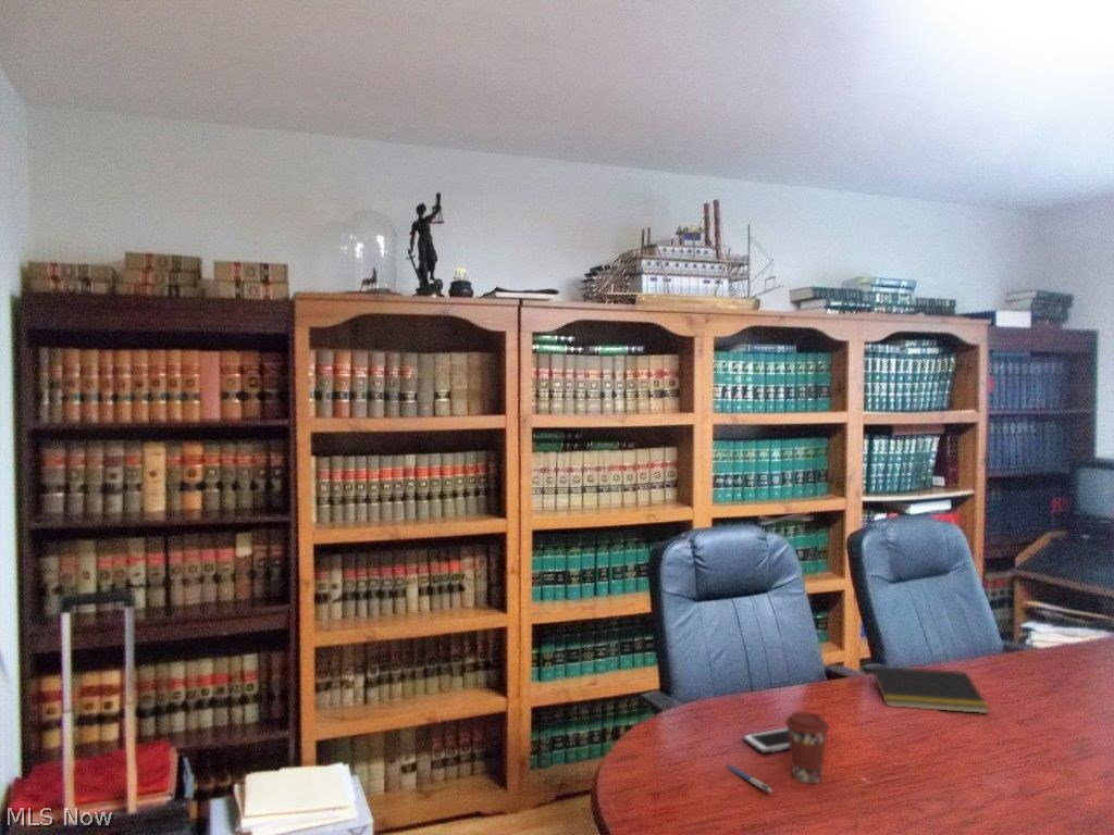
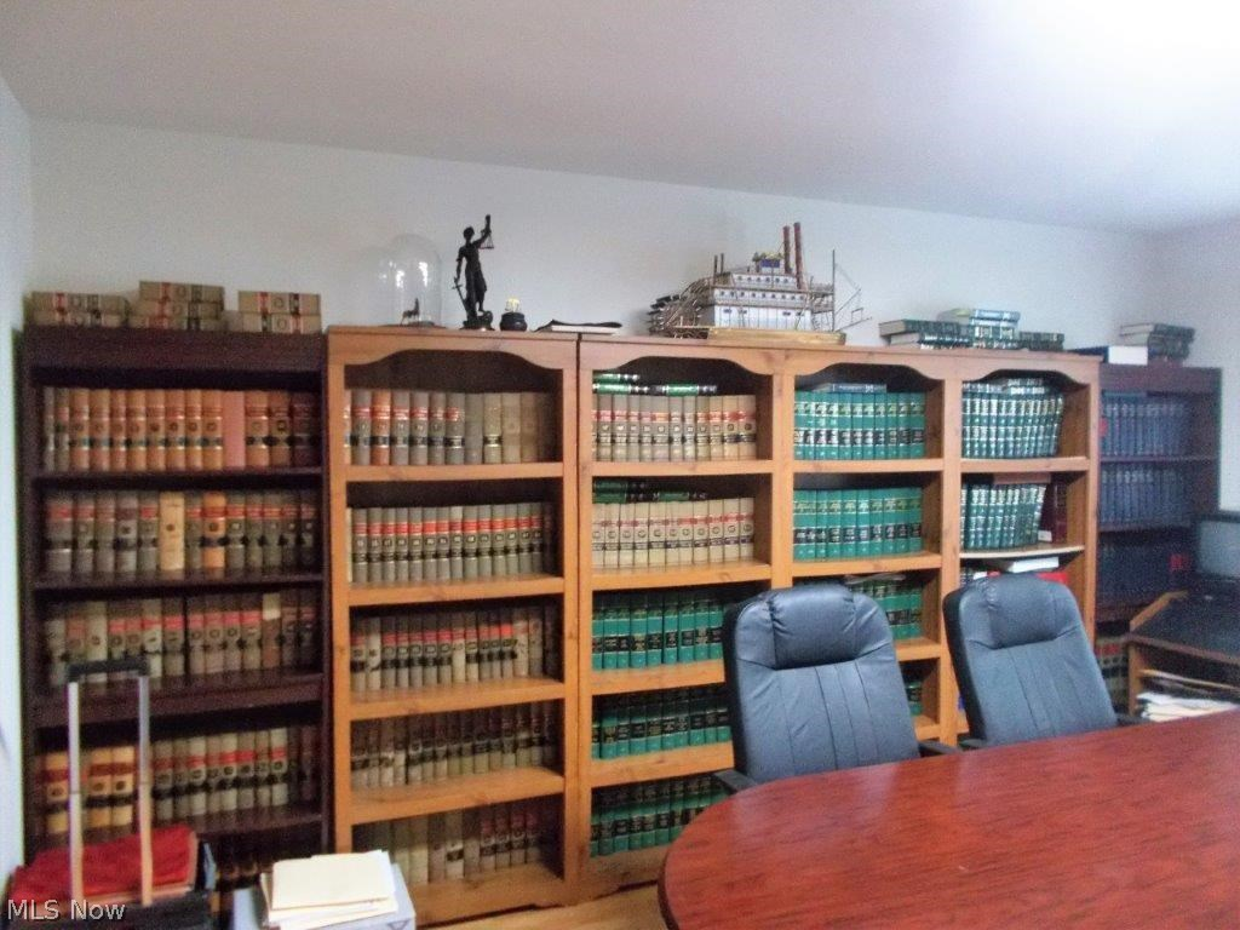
- notepad [868,665,990,714]
- pen [726,764,773,794]
- cell phone [742,726,790,755]
- coffee cup [784,711,830,785]
